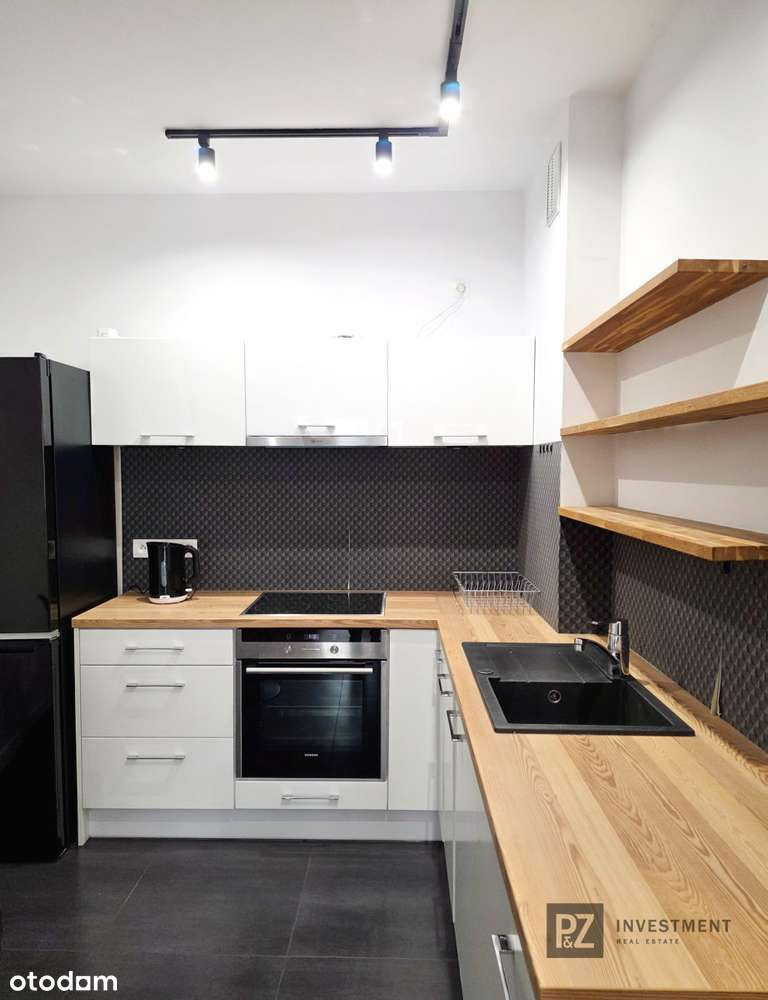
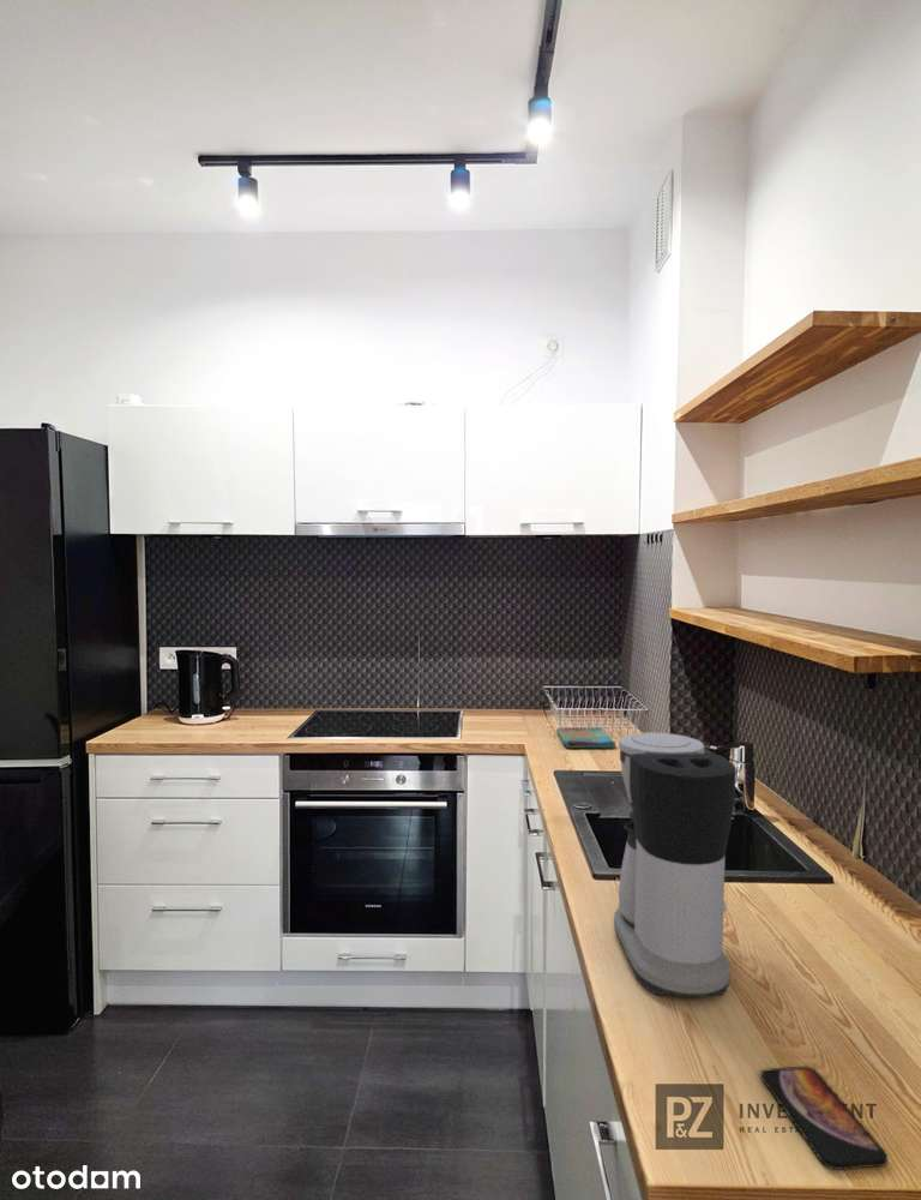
+ dish towel [555,726,618,749]
+ coffee maker [613,731,738,998]
+ smartphone [760,1066,889,1171]
